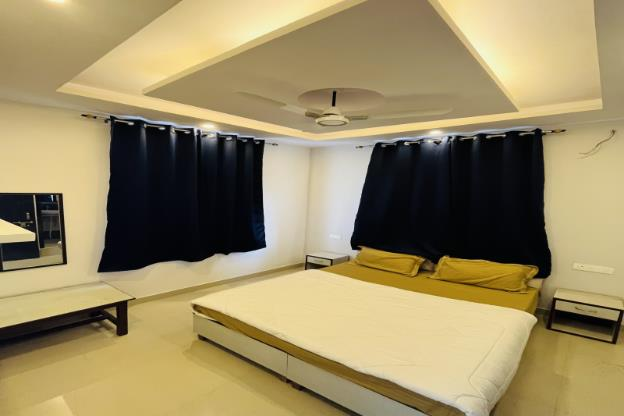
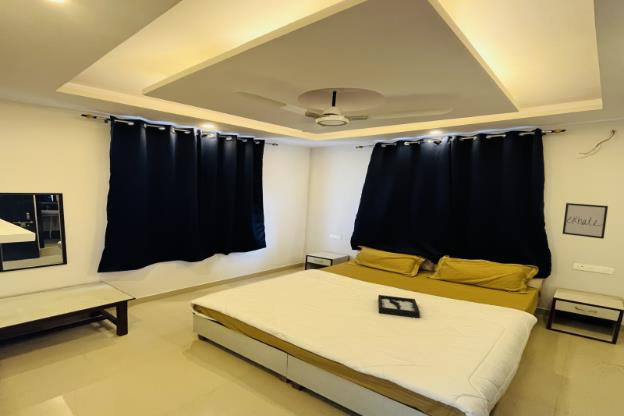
+ decorative tray [377,294,421,319]
+ wall art [562,202,609,240]
